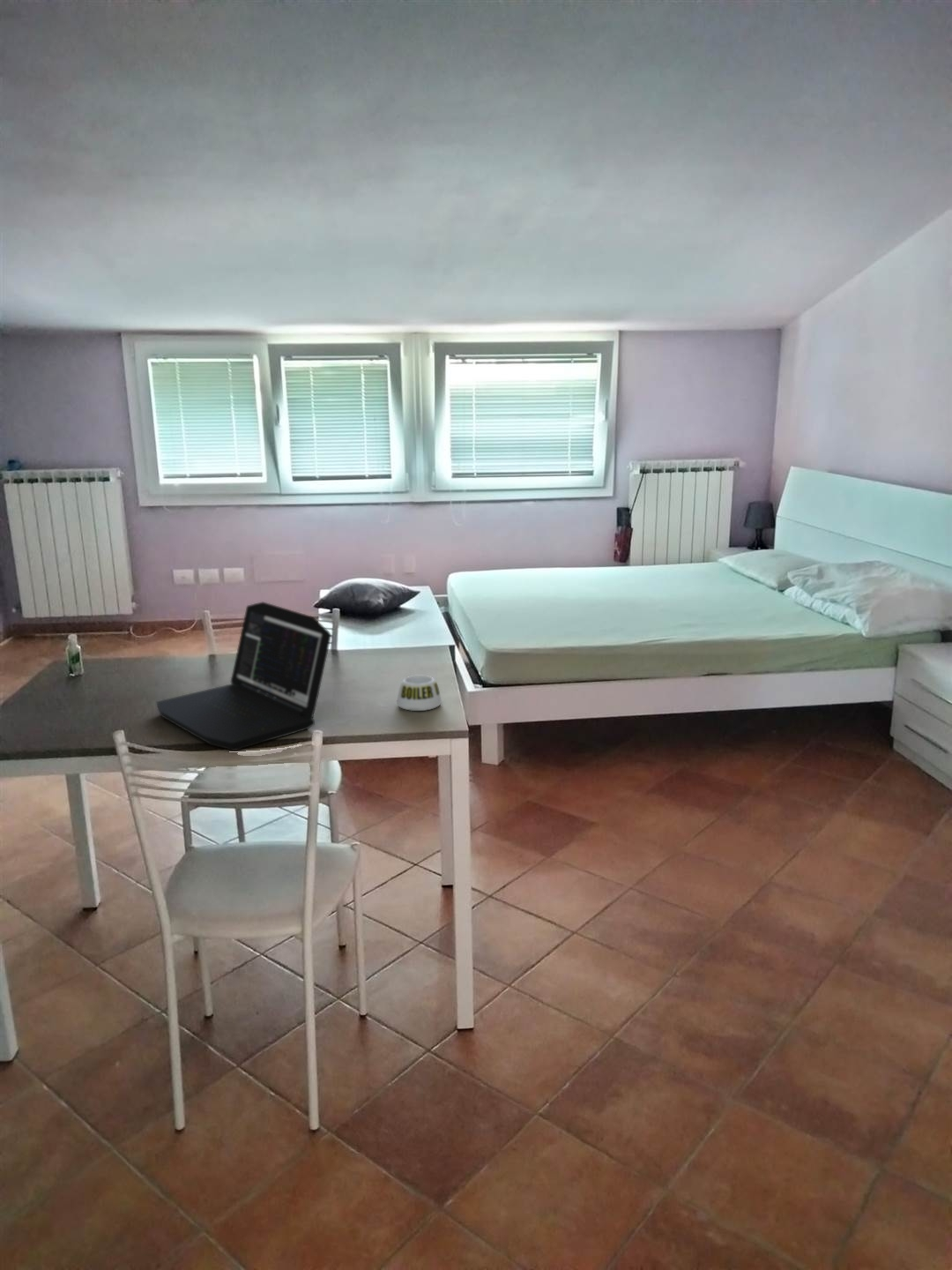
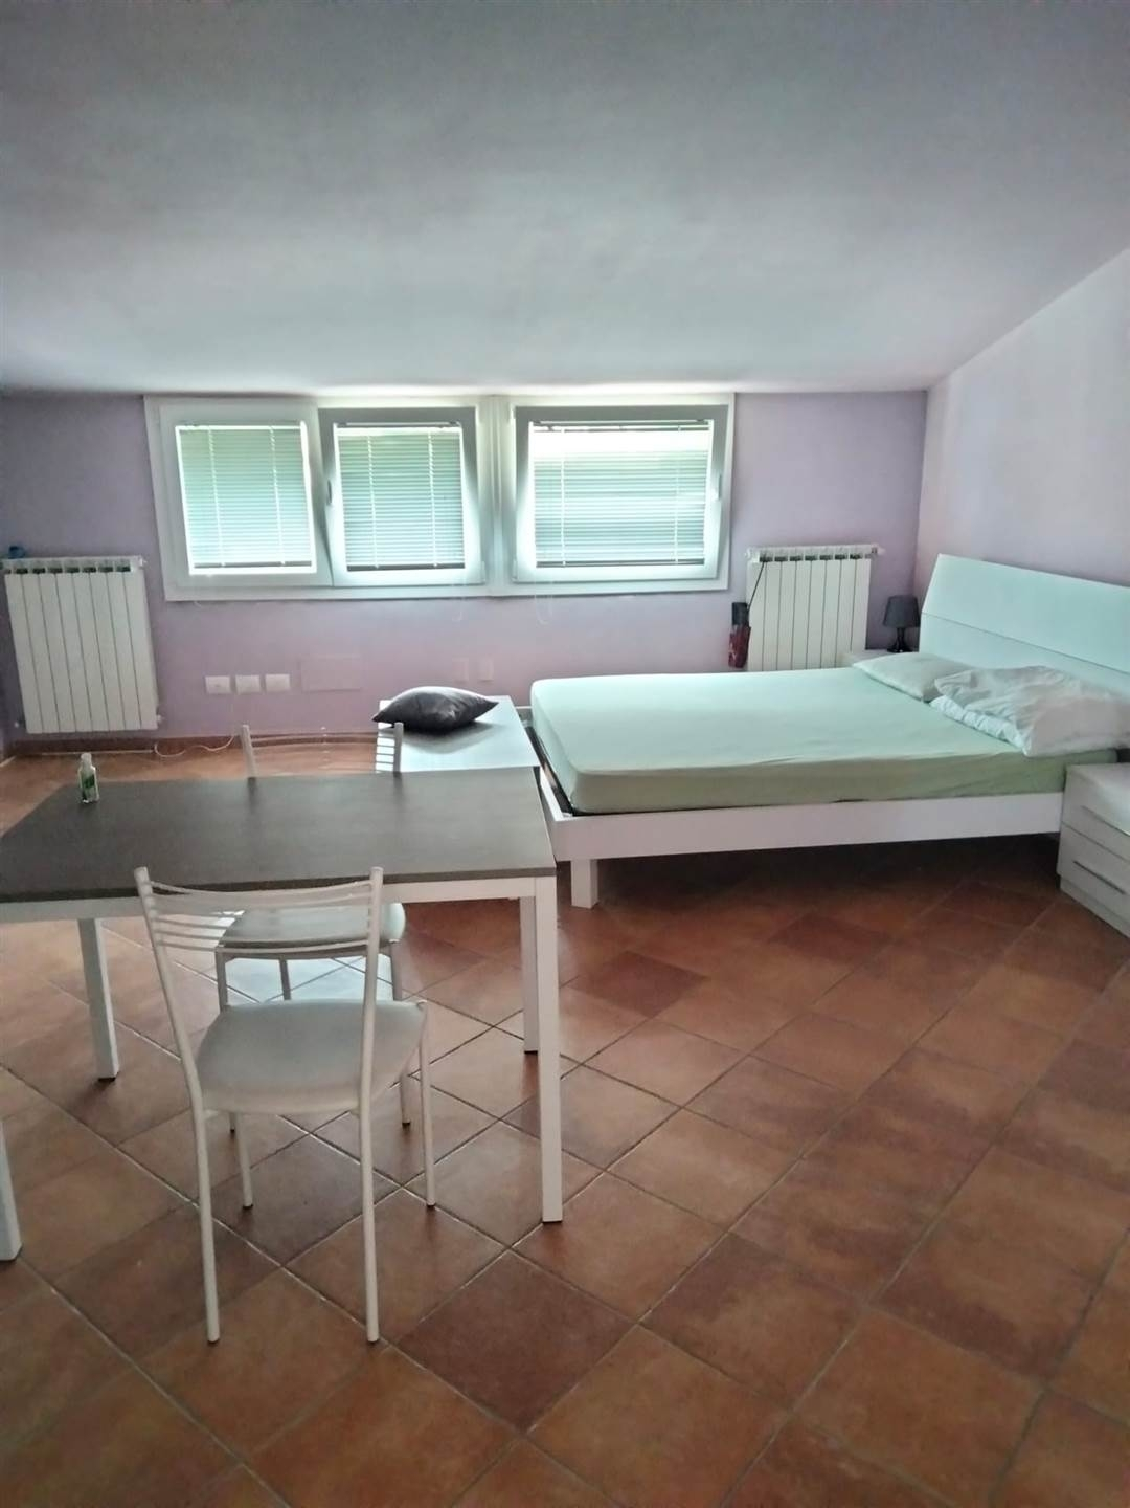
- laptop [156,601,332,751]
- mug [396,675,443,712]
